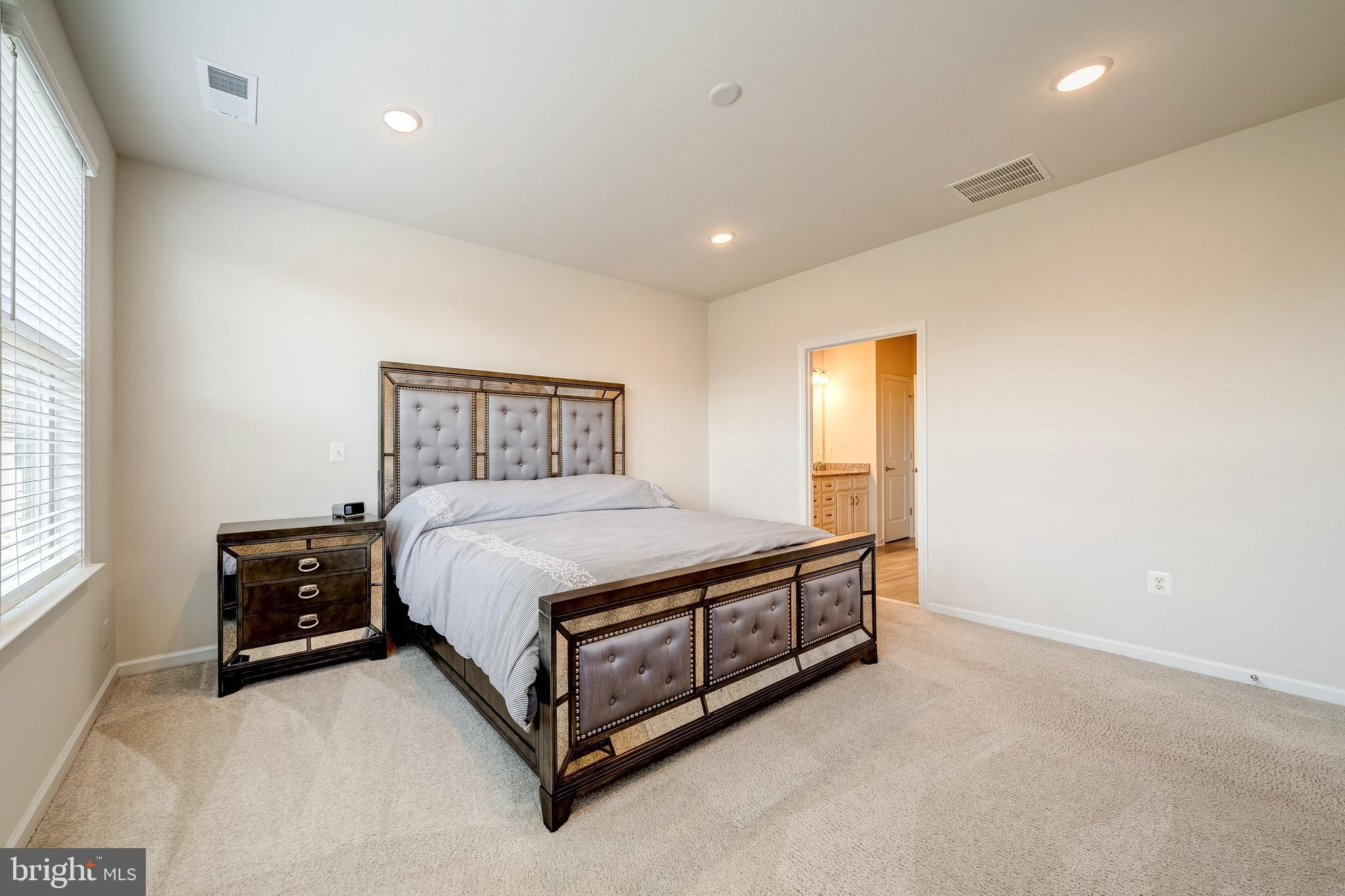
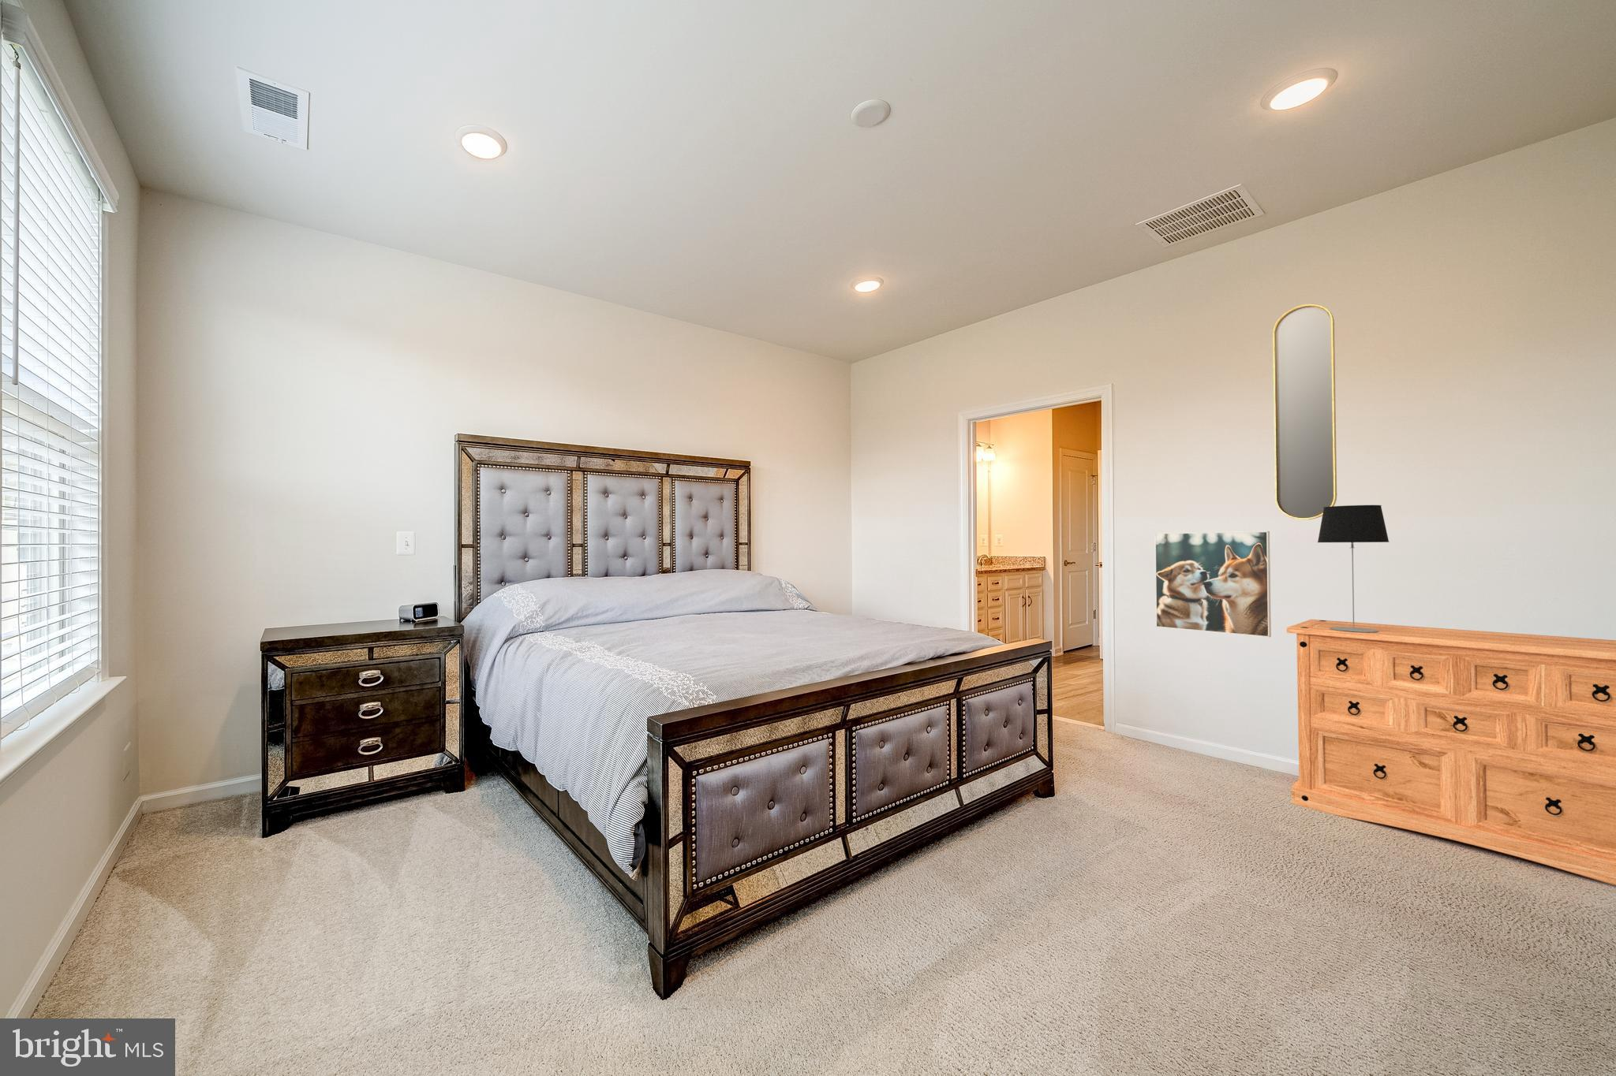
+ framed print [1155,531,1272,638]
+ table lamp [1317,504,1390,633]
+ home mirror [1272,304,1337,520]
+ dresser [1286,618,1616,886]
